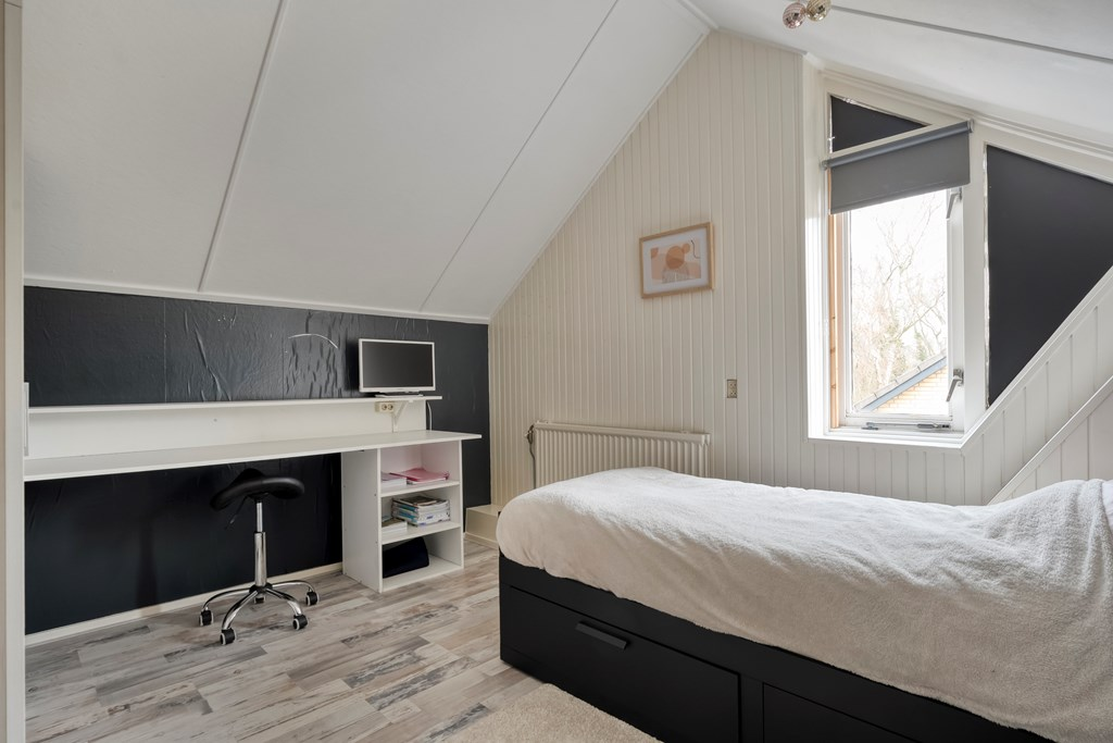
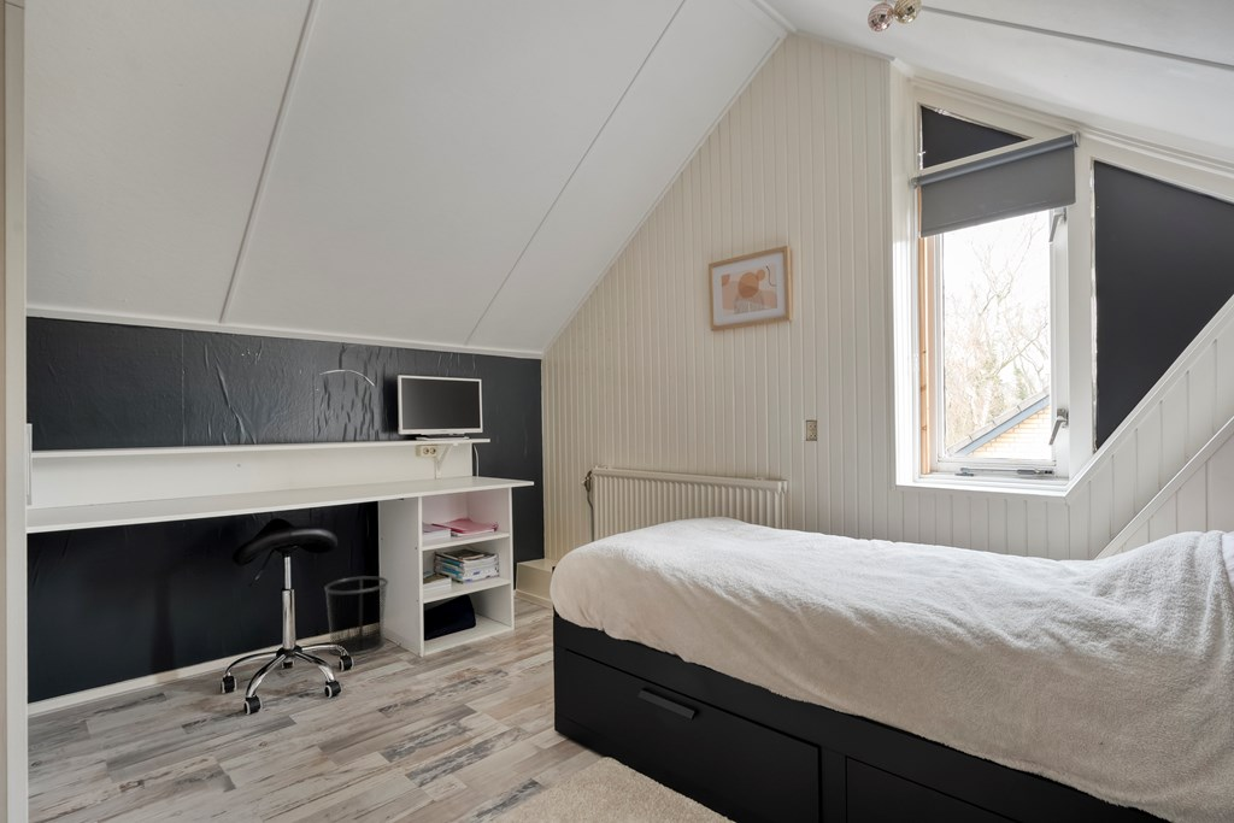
+ waste bin [323,575,389,657]
